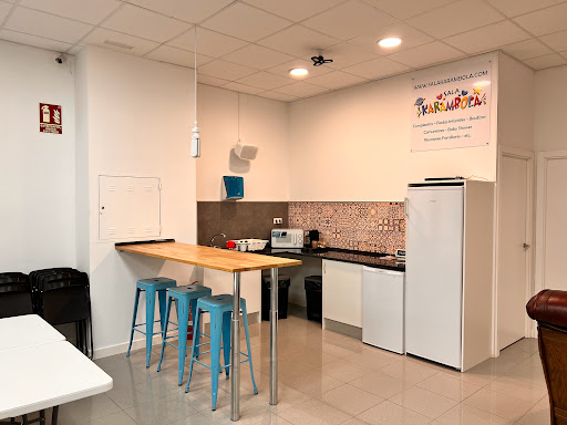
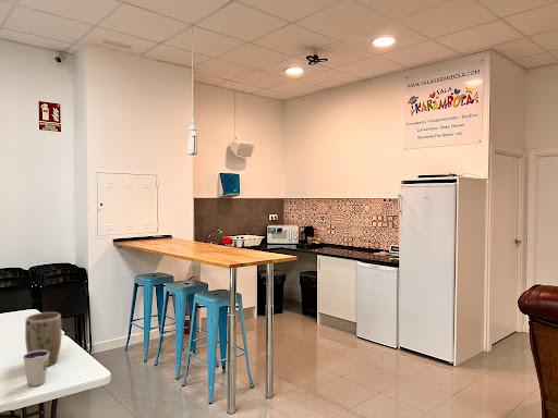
+ plant pot [24,311,62,367]
+ dixie cup [22,351,49,386]
